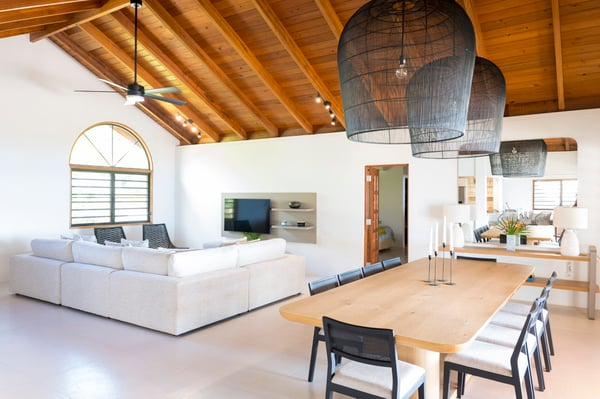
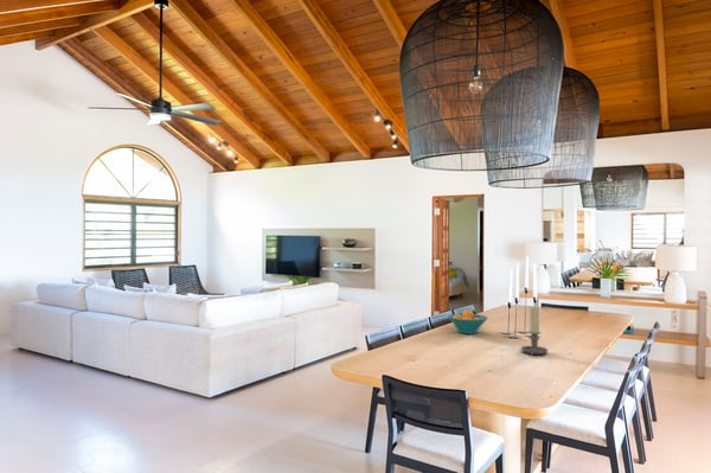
+ fruit bowl [447,308,489,334]
+ candle holder [520,306,549,357]
